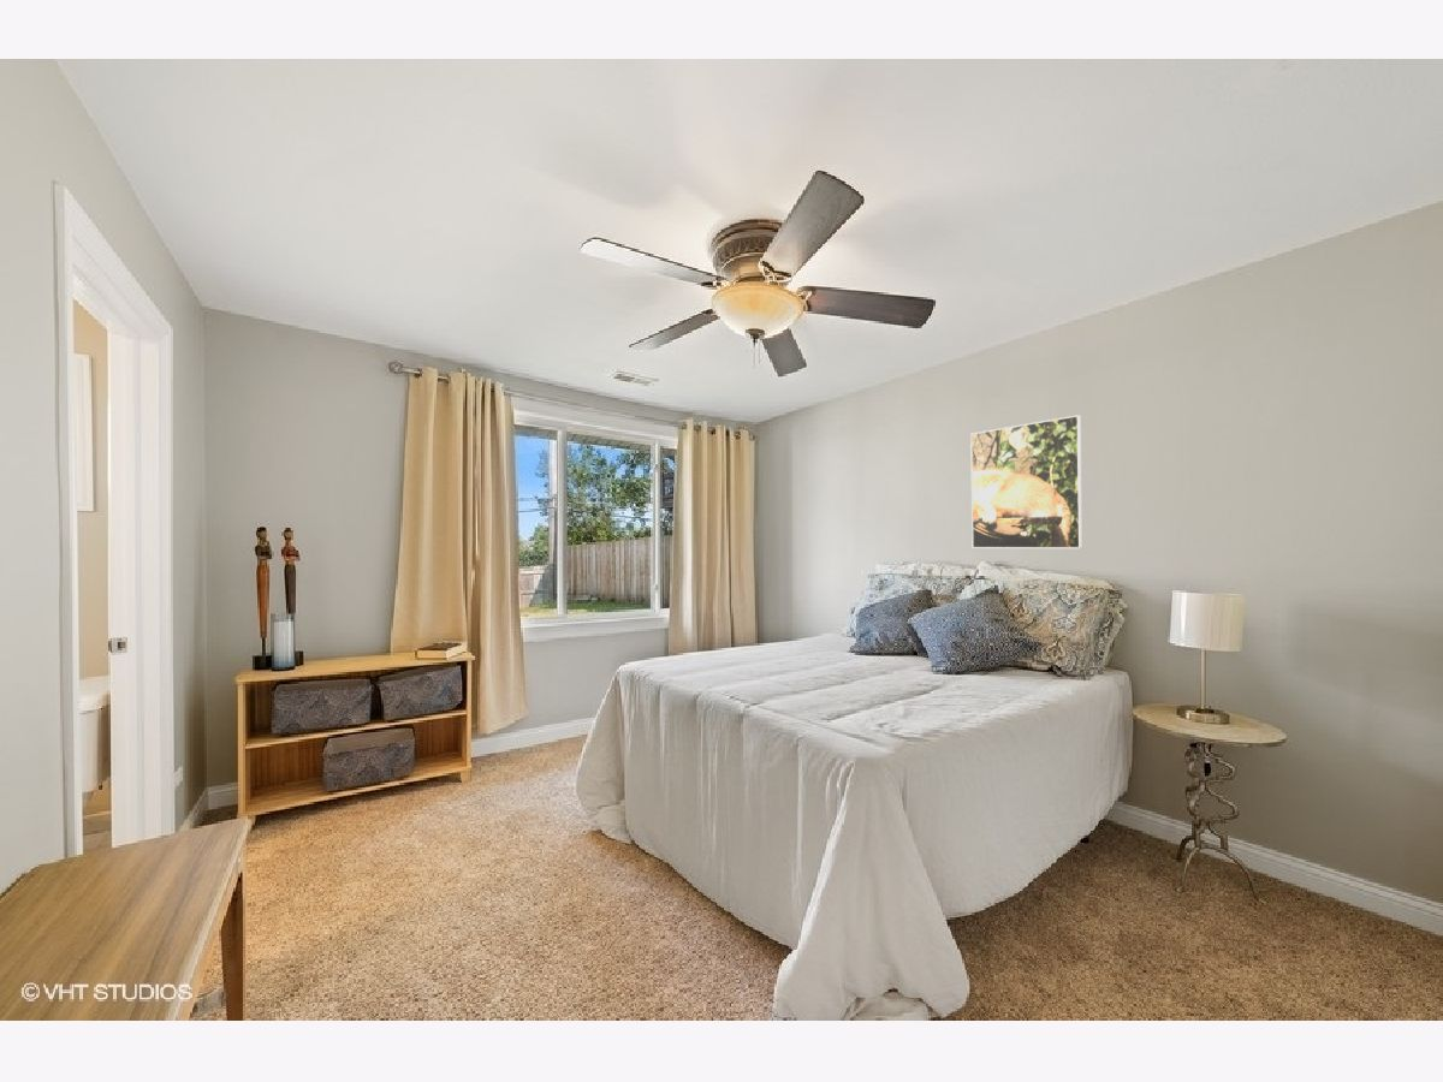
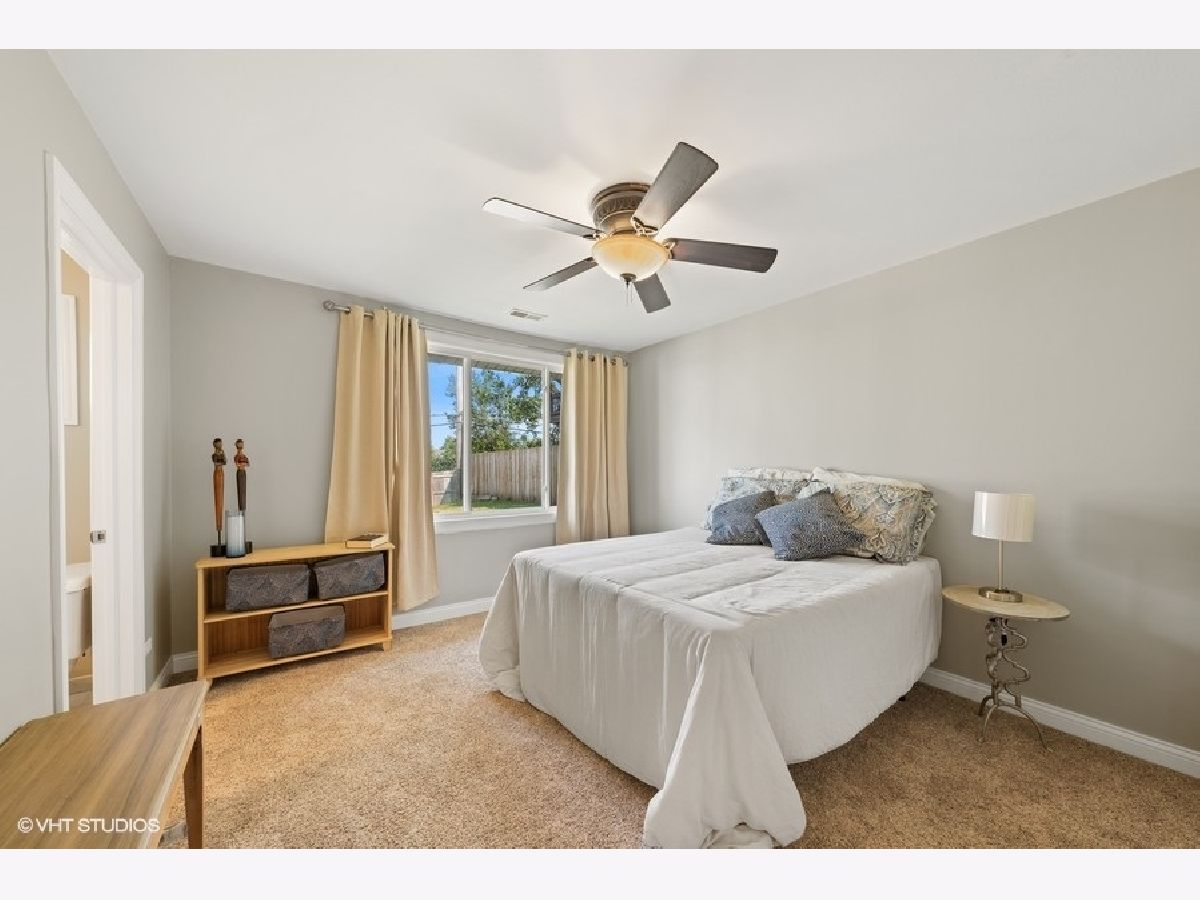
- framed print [969,414,1083,549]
